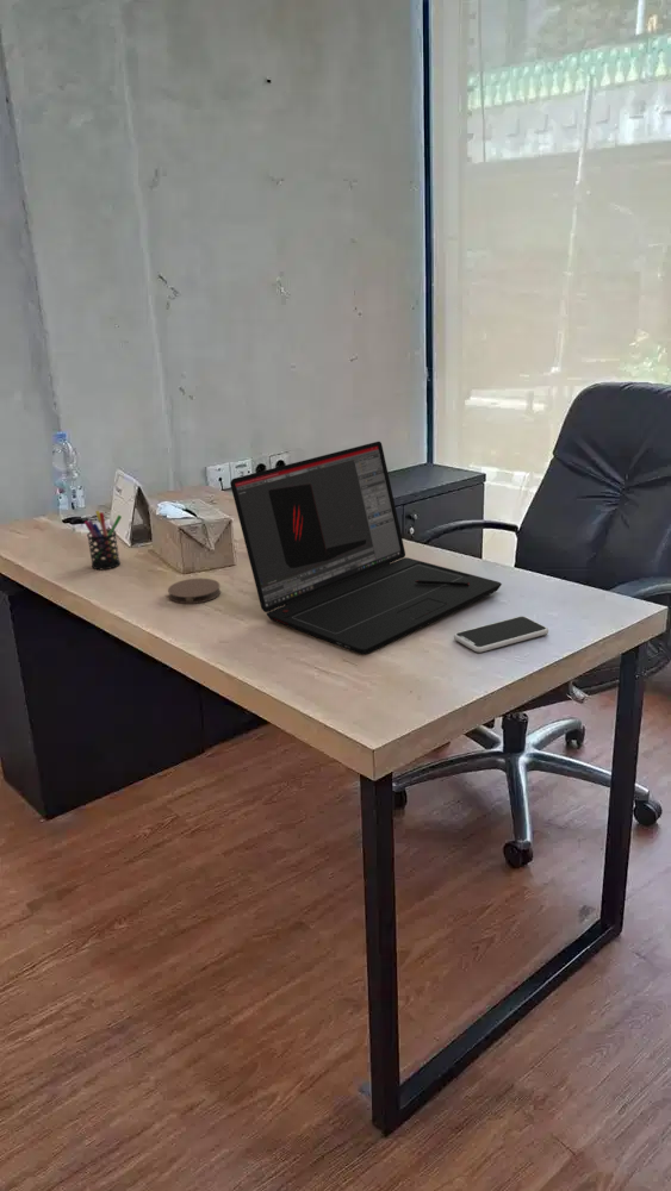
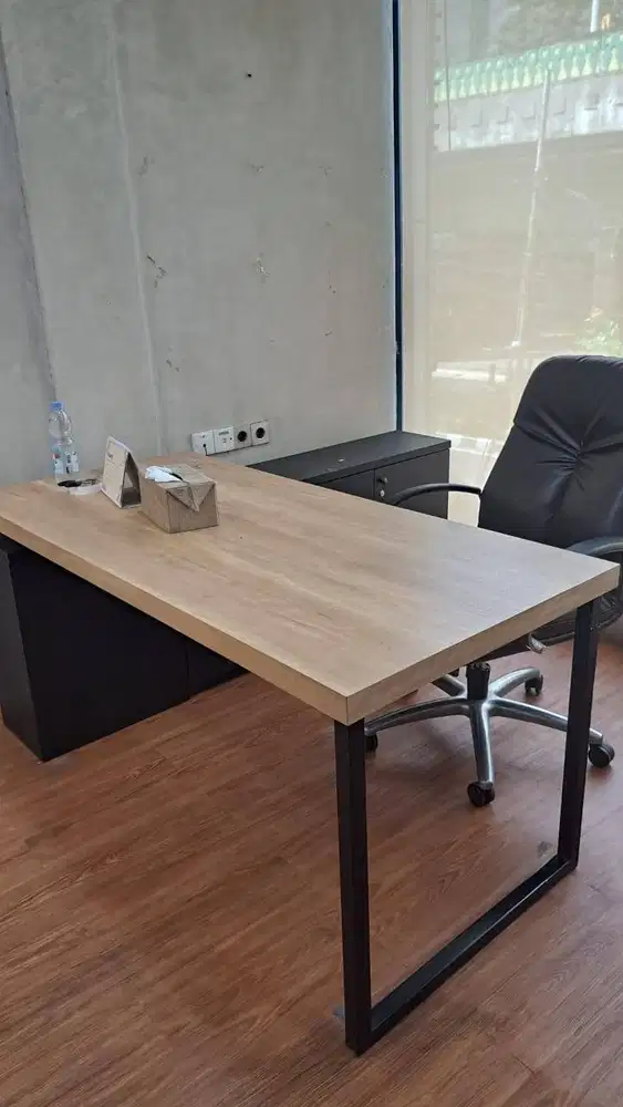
- smartphone [453,615,549,653]
- coaster [167,578,222,605]
- pen holder [83,510,123,570]
- laptop [229,441,503,655]
